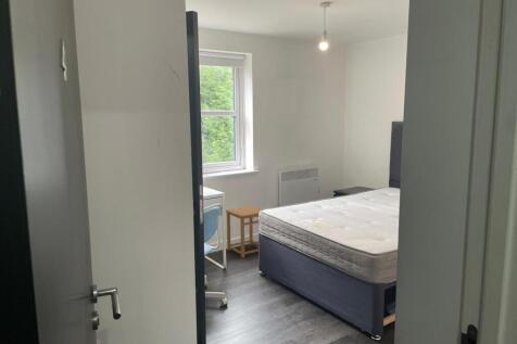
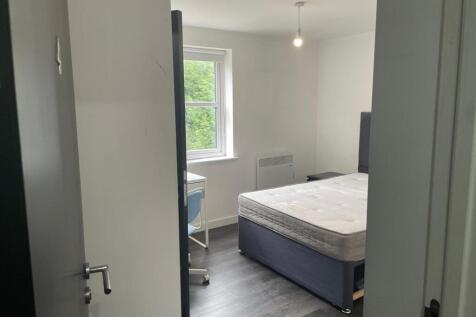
- side table [225,205,264,258]
